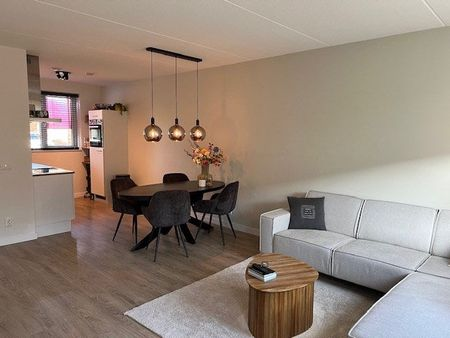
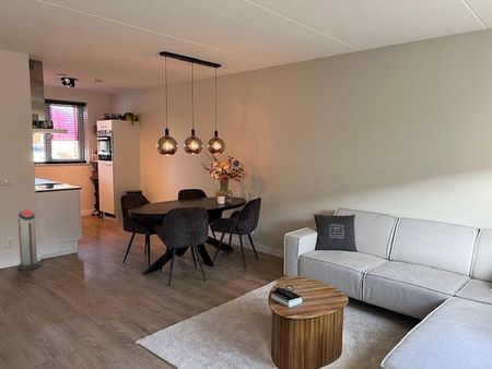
+ air purifier [16,209,42,271]
